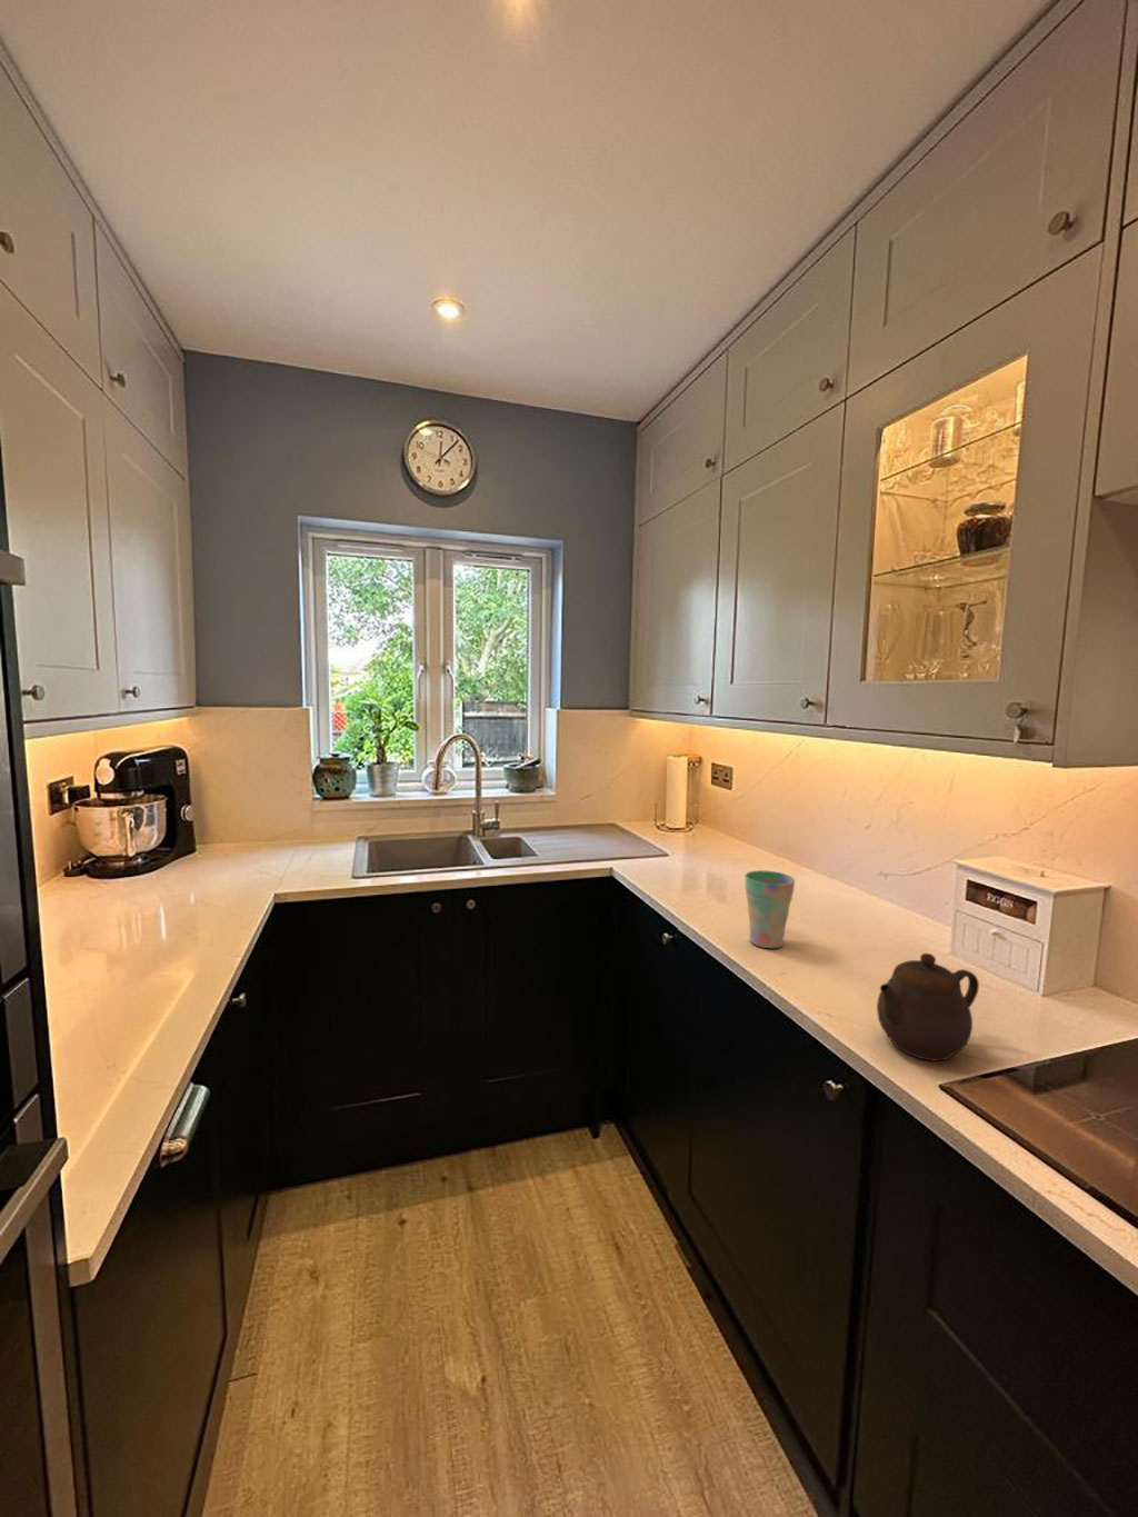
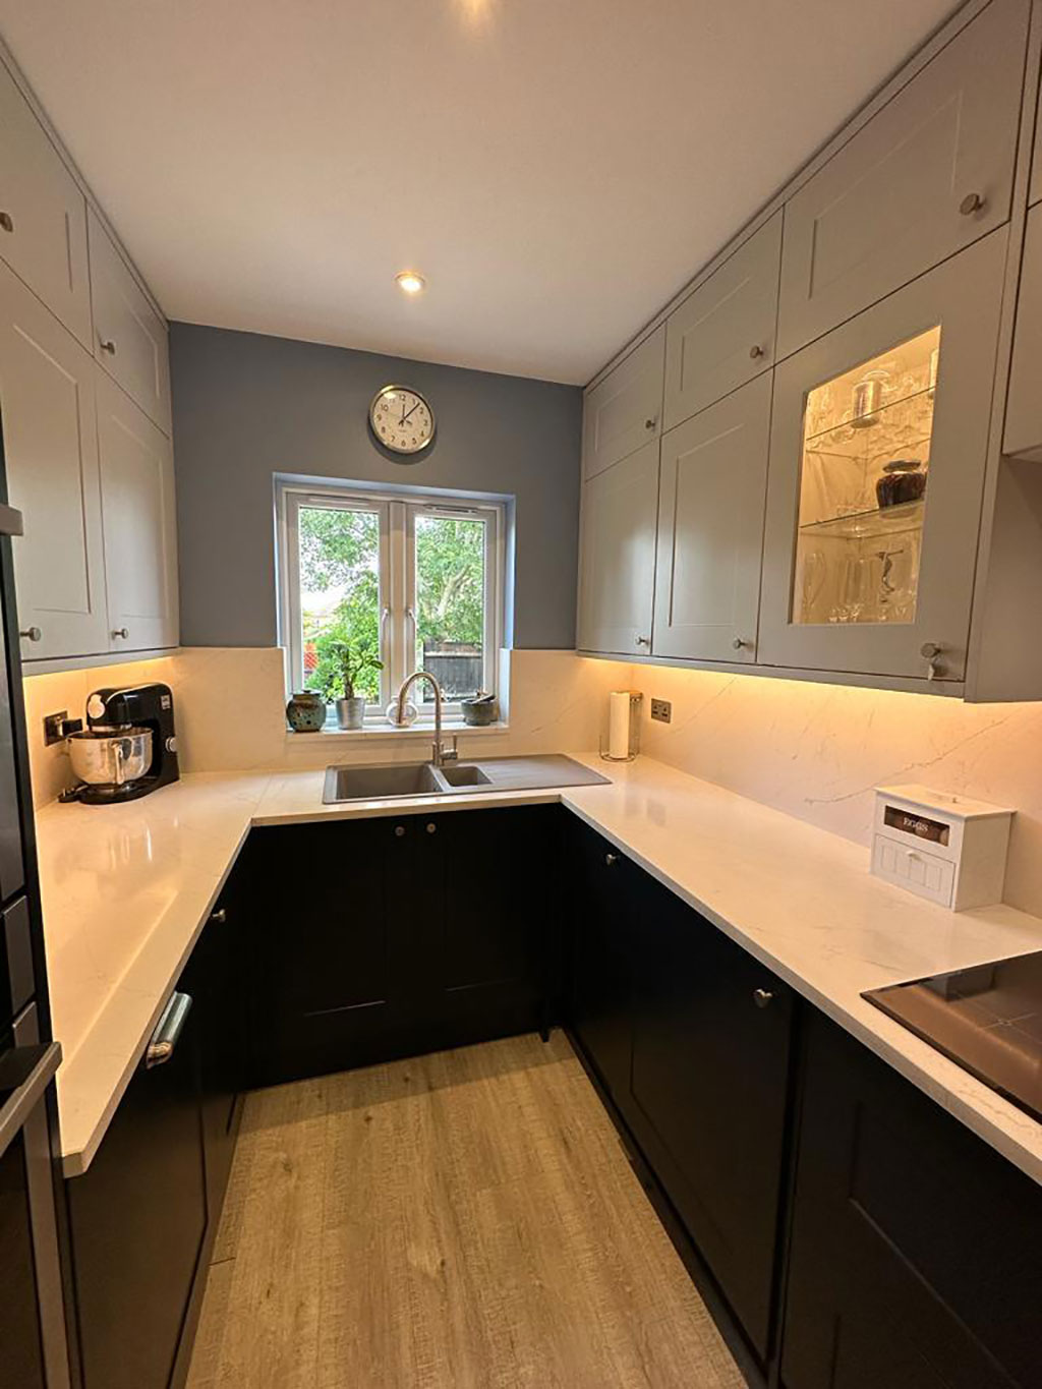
- cup [744,869,796,949]
- teapot [876,953,980,1063]
